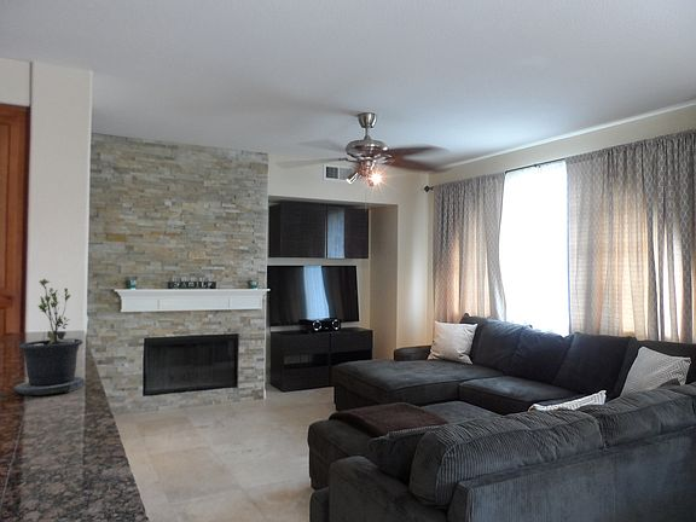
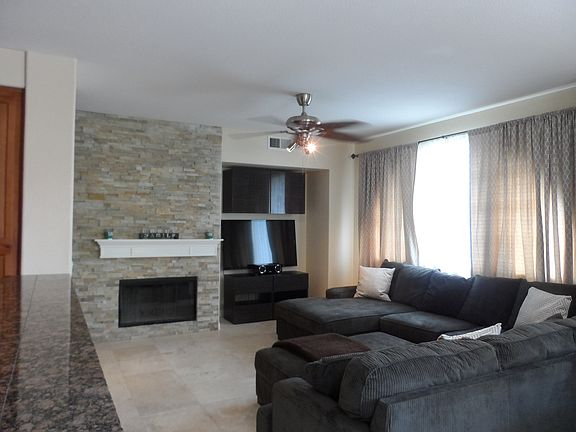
- potted plant [0,278,86,398]
